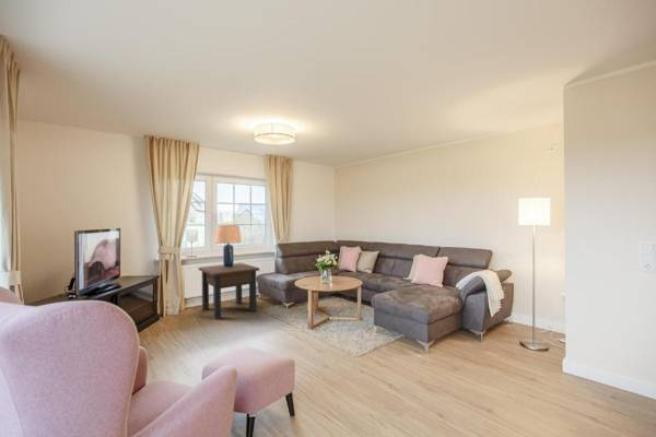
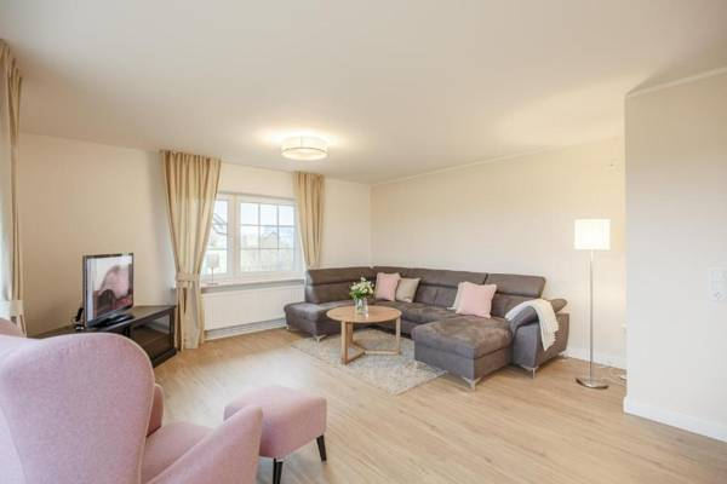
- side table [198,262,260,320]
- lamp [214,224,243,267]
